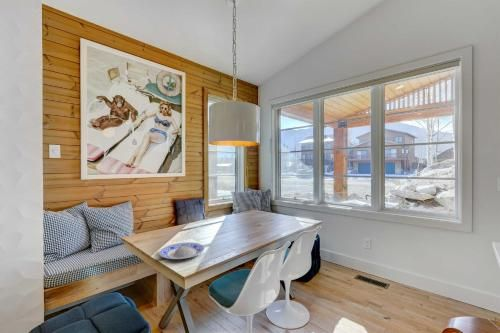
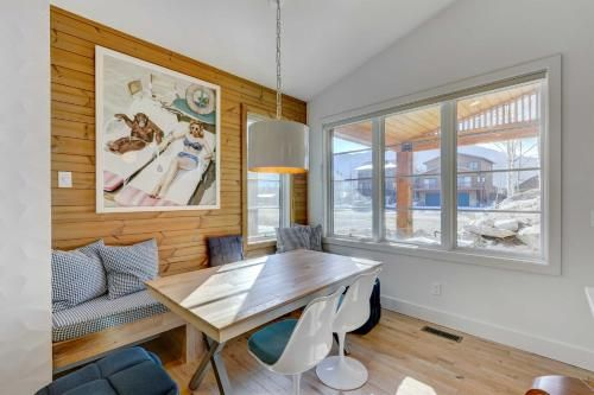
- plate [158,241,206,260]
